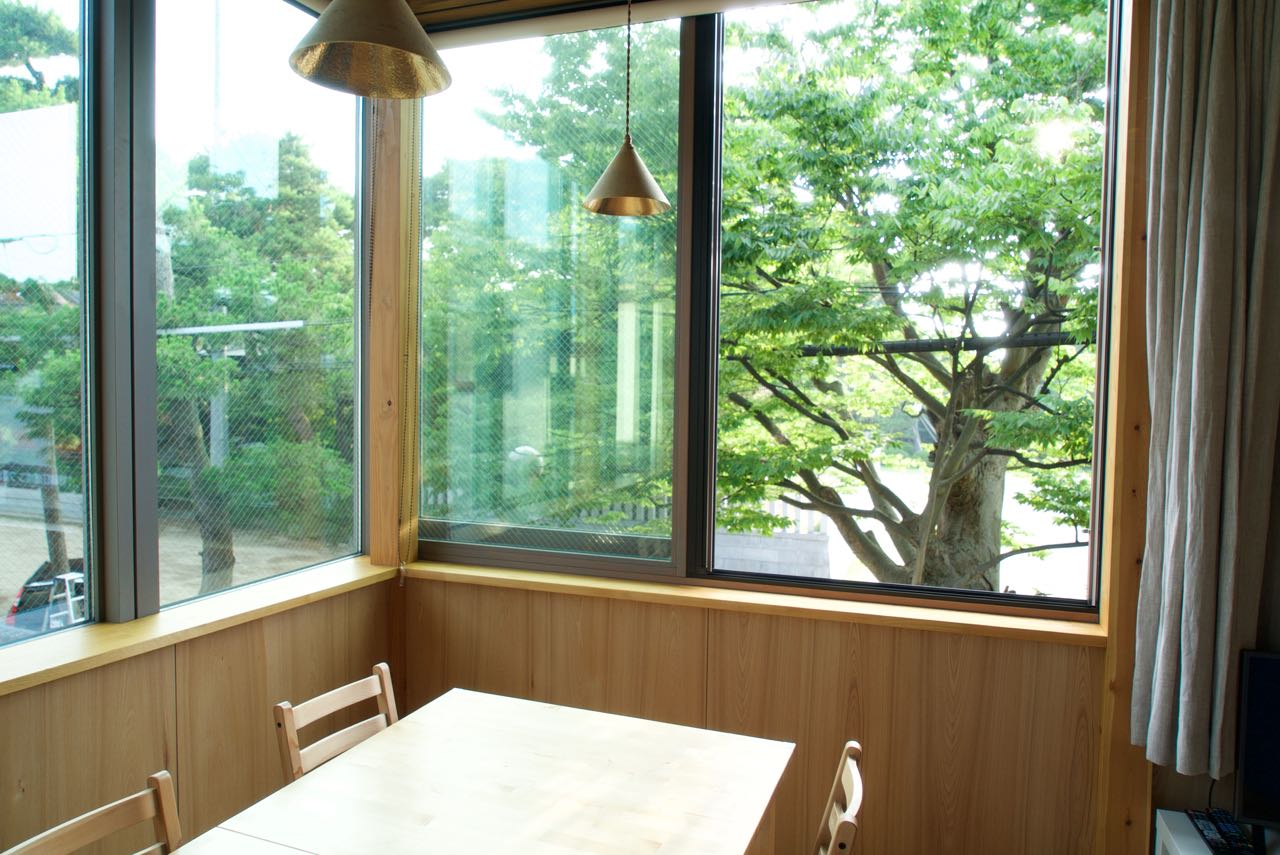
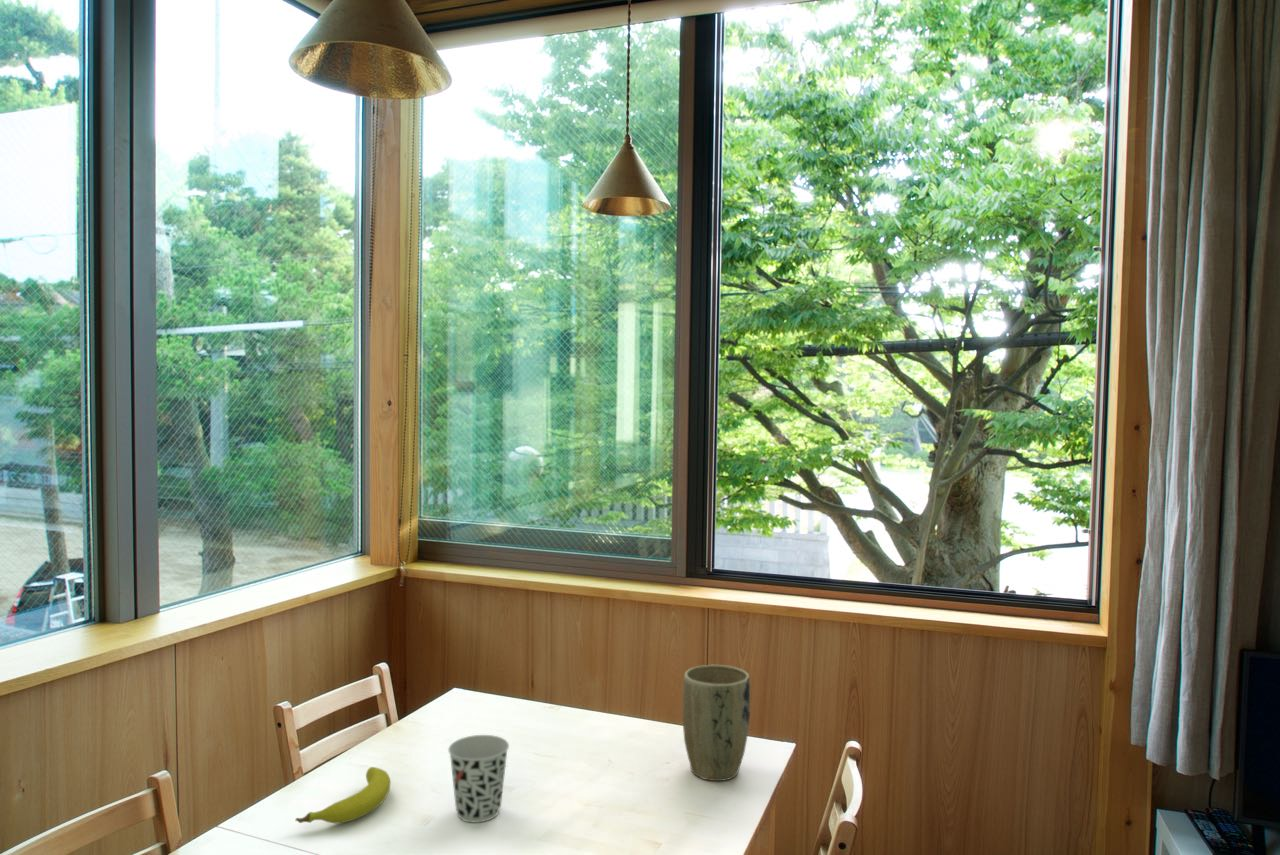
+ cup [447,734,510,824]
+ fruit [295,766,391,824]
+ plant pot [682,664,751,782]
